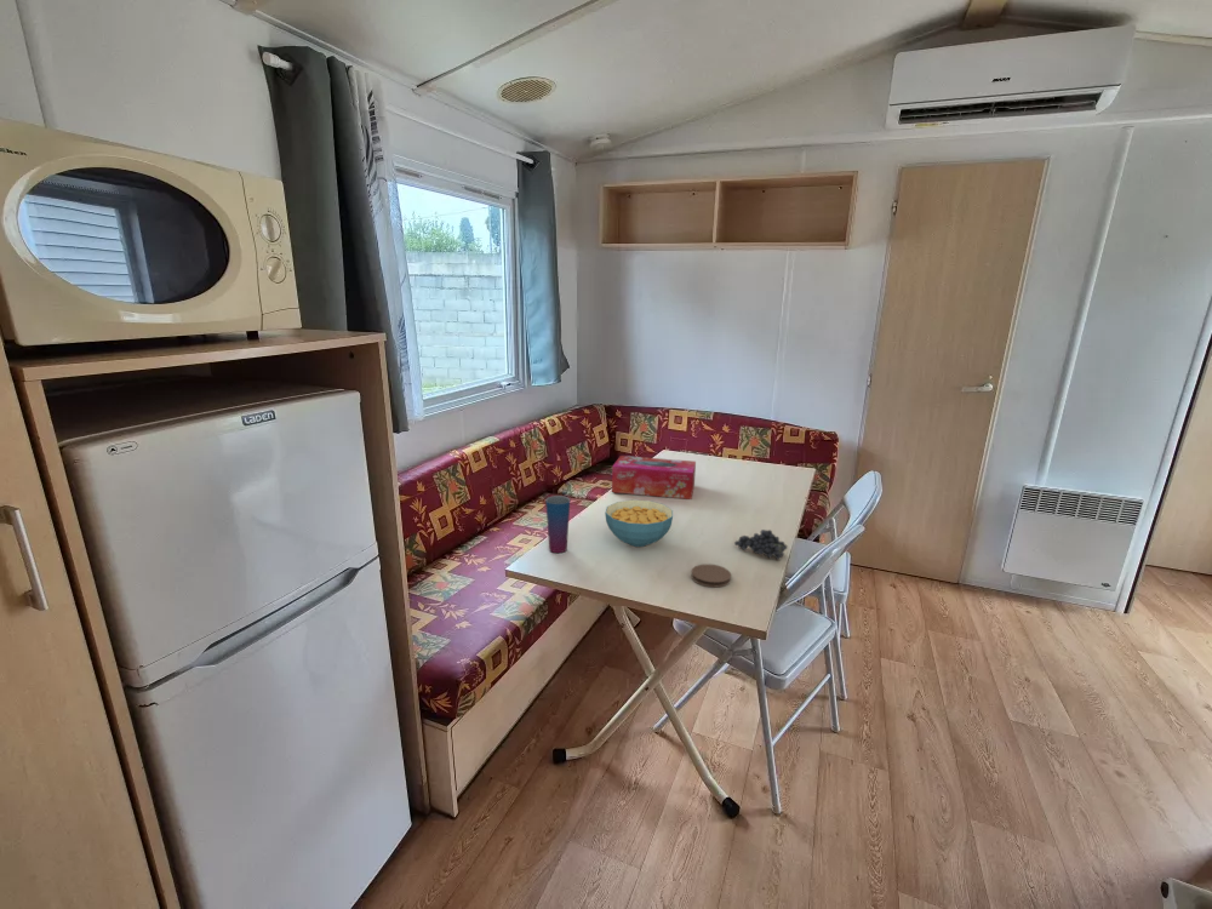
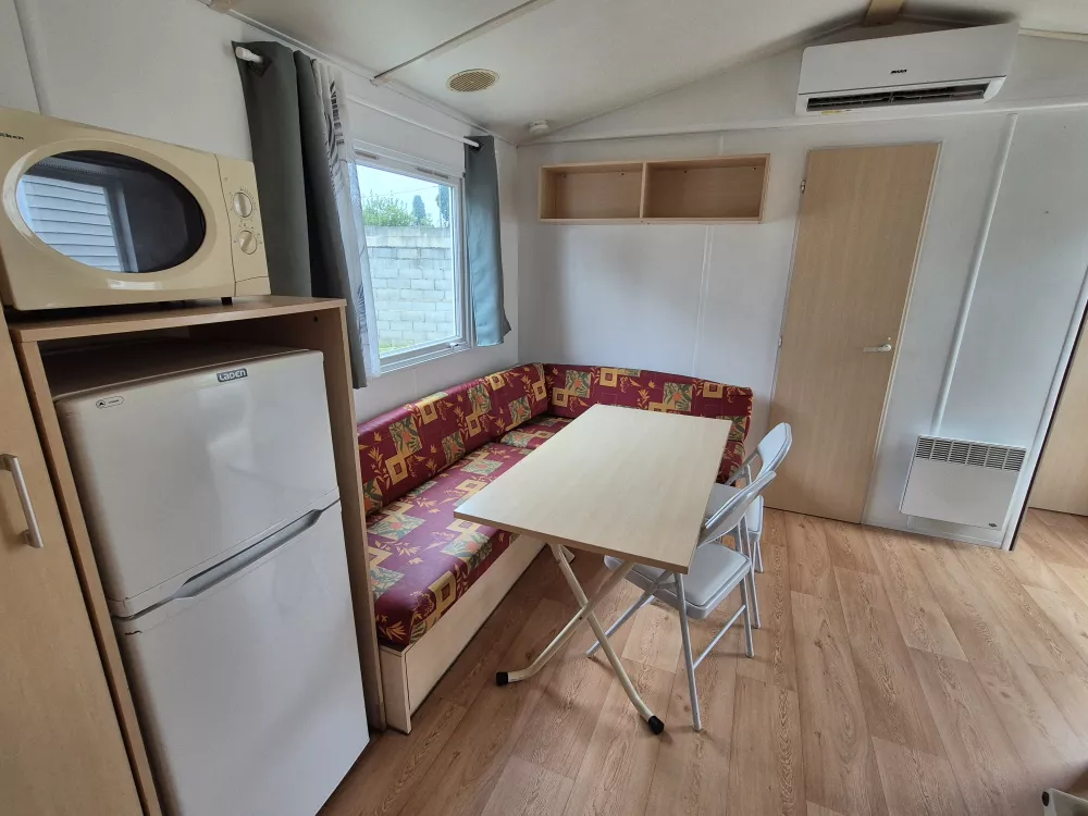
- cereal bowl [604,499,674,548]
- tissue box [611,454,697,501]
- cup [544,494,571,554]
- fruit [733,528,789,561]
- coaster [690,562,732,588]
